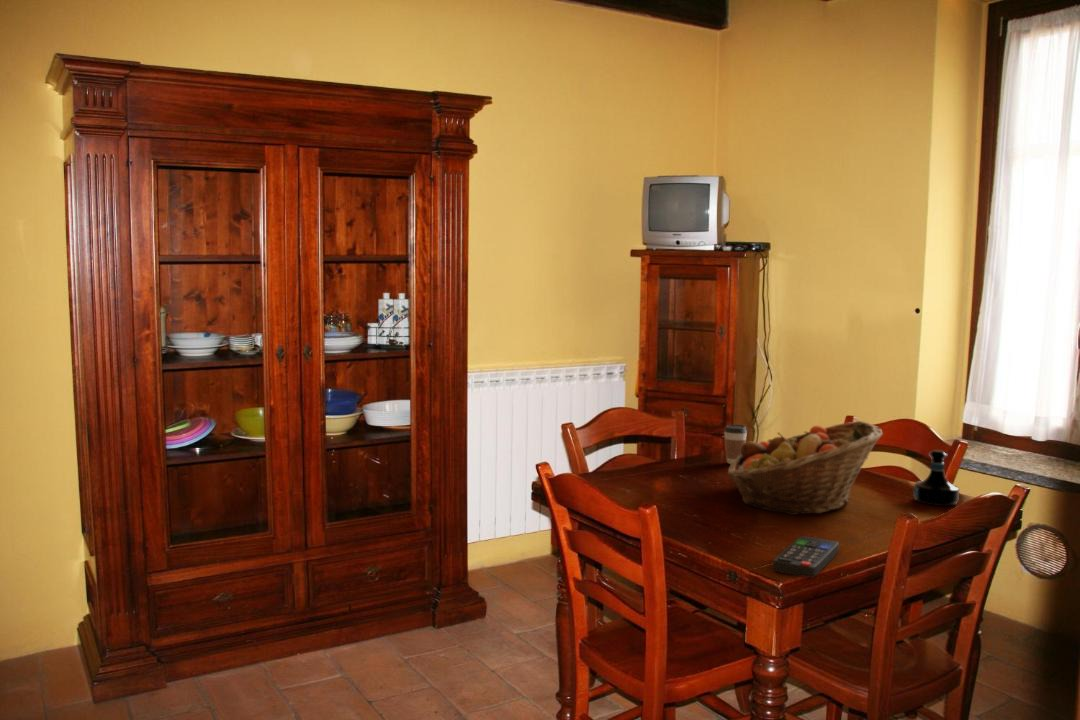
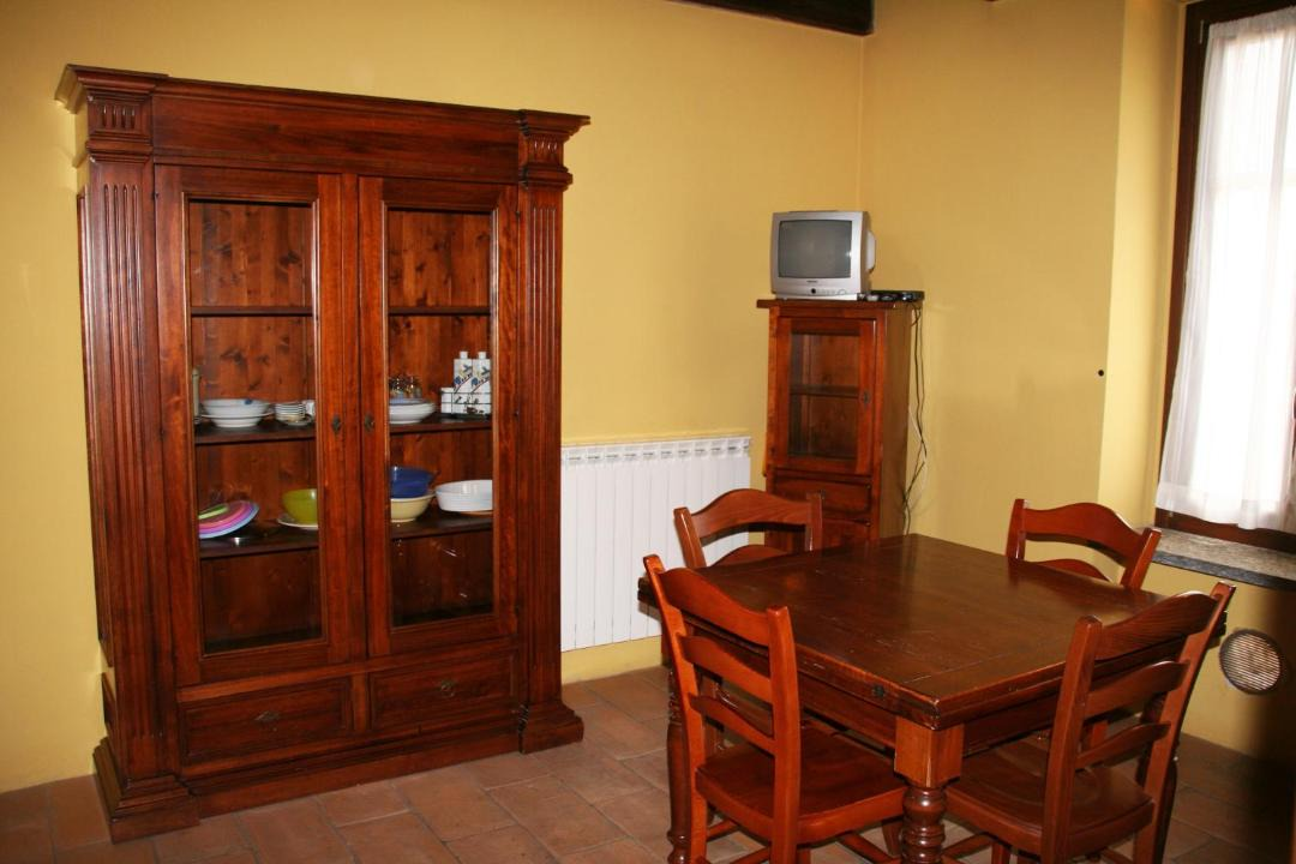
- tequila bottle [912,449,960,507]
- coffee cup [723,424,748,465]
- fruit basket [727,420,884,516]
- remote control [772,535,840,579]
